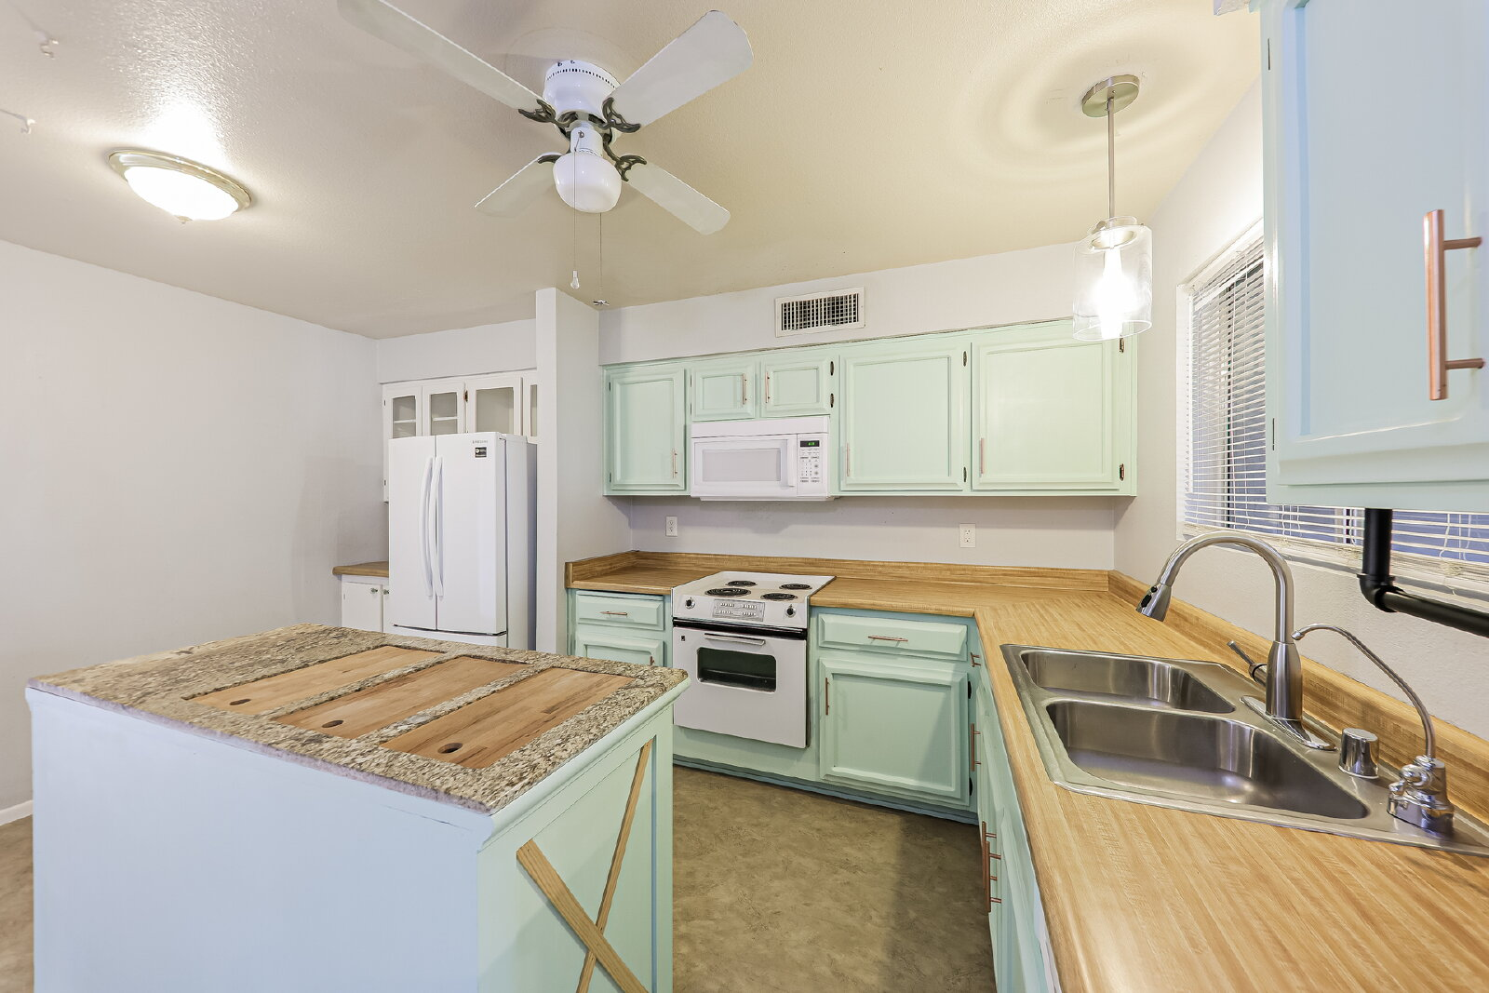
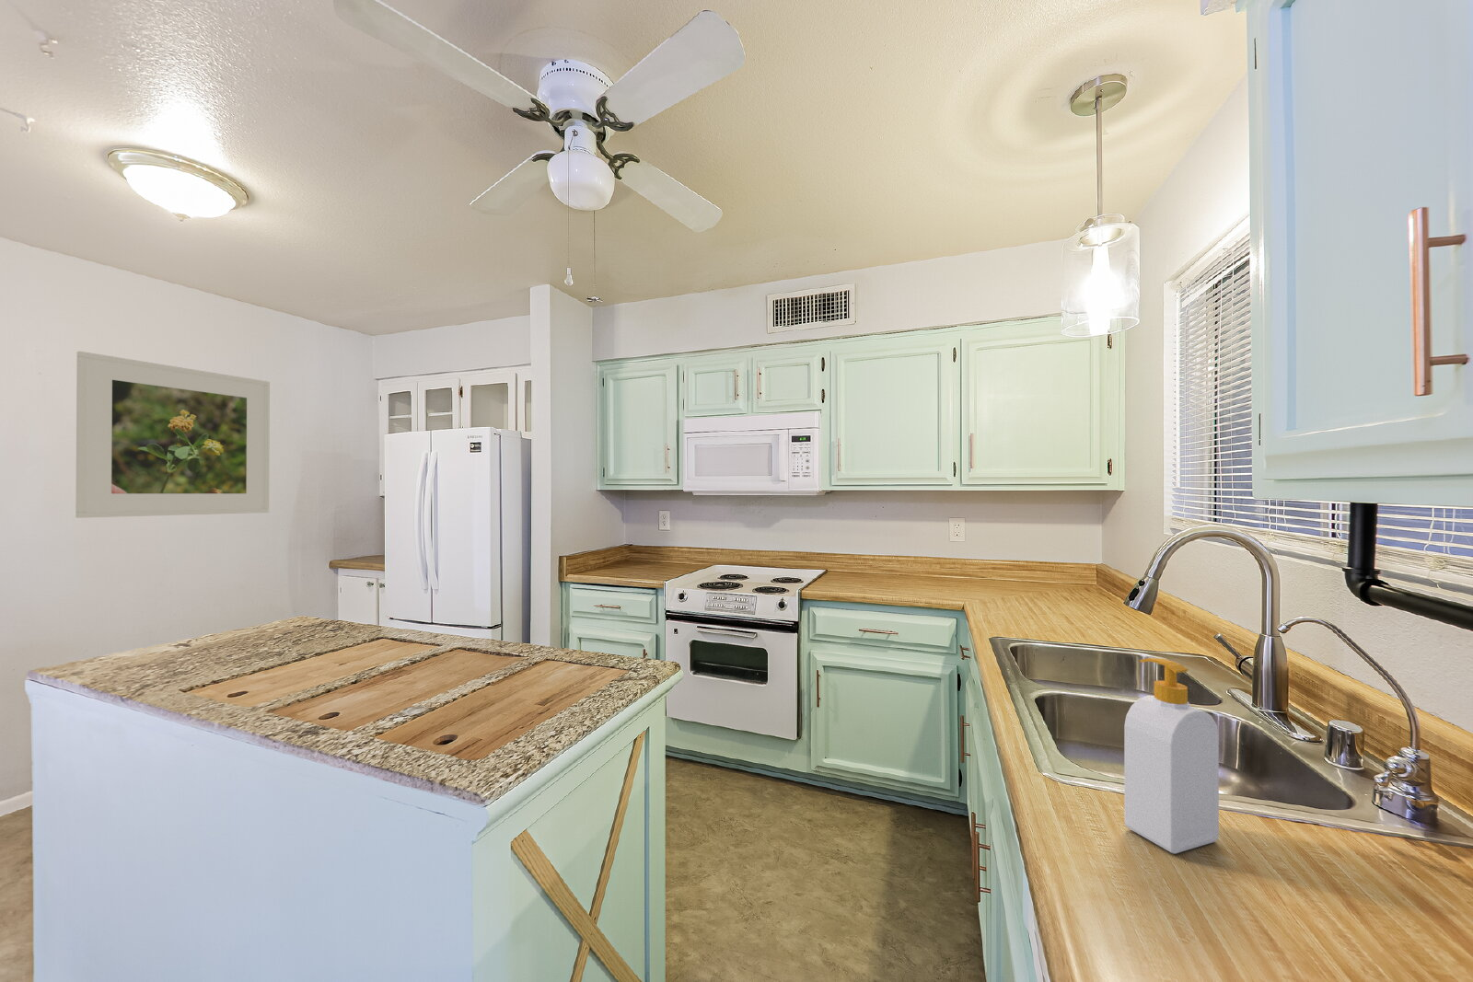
+ soap bottle [1123,658,1220,855]
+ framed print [75,351,271,519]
